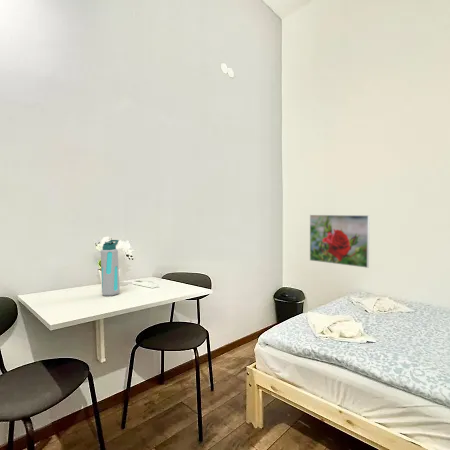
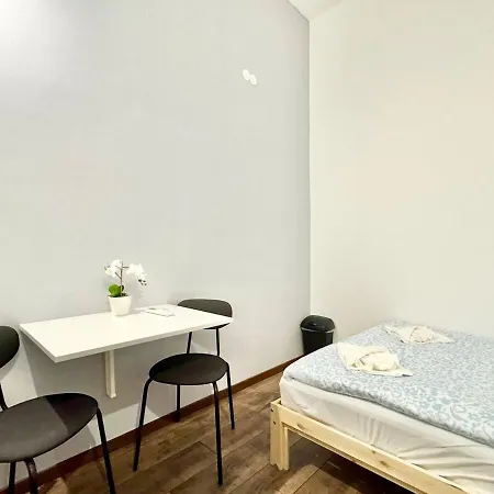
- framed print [309,214,371,269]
- water bottle [100,239,121,297]
